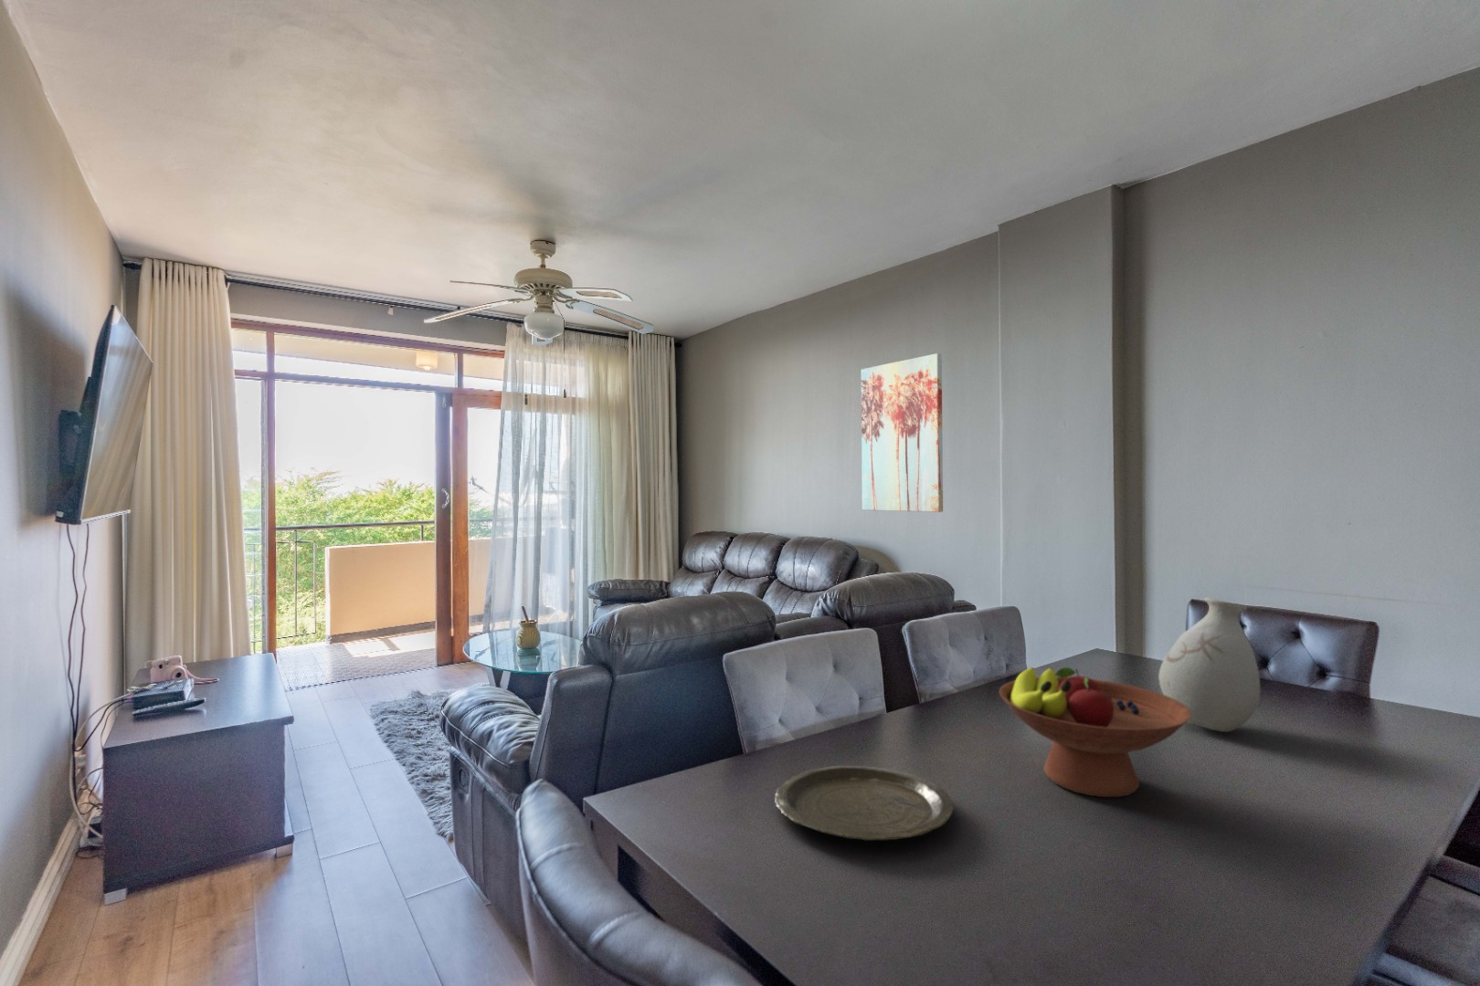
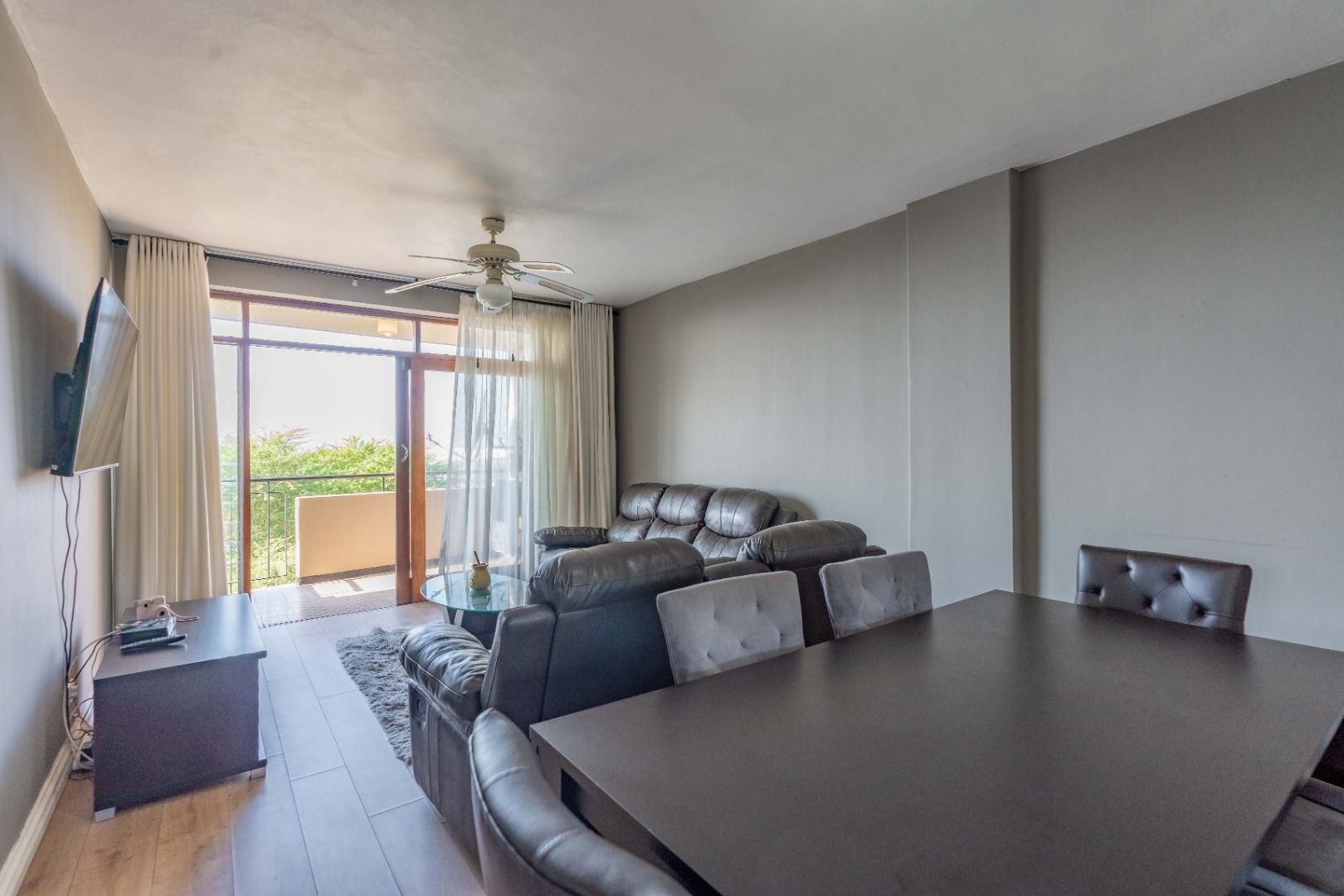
- fruit bowl [999,667,1191,798]
- plate [774,765,955,842]
- wall art [861,352,944,513]
- vase [1157,596,1261,733]
